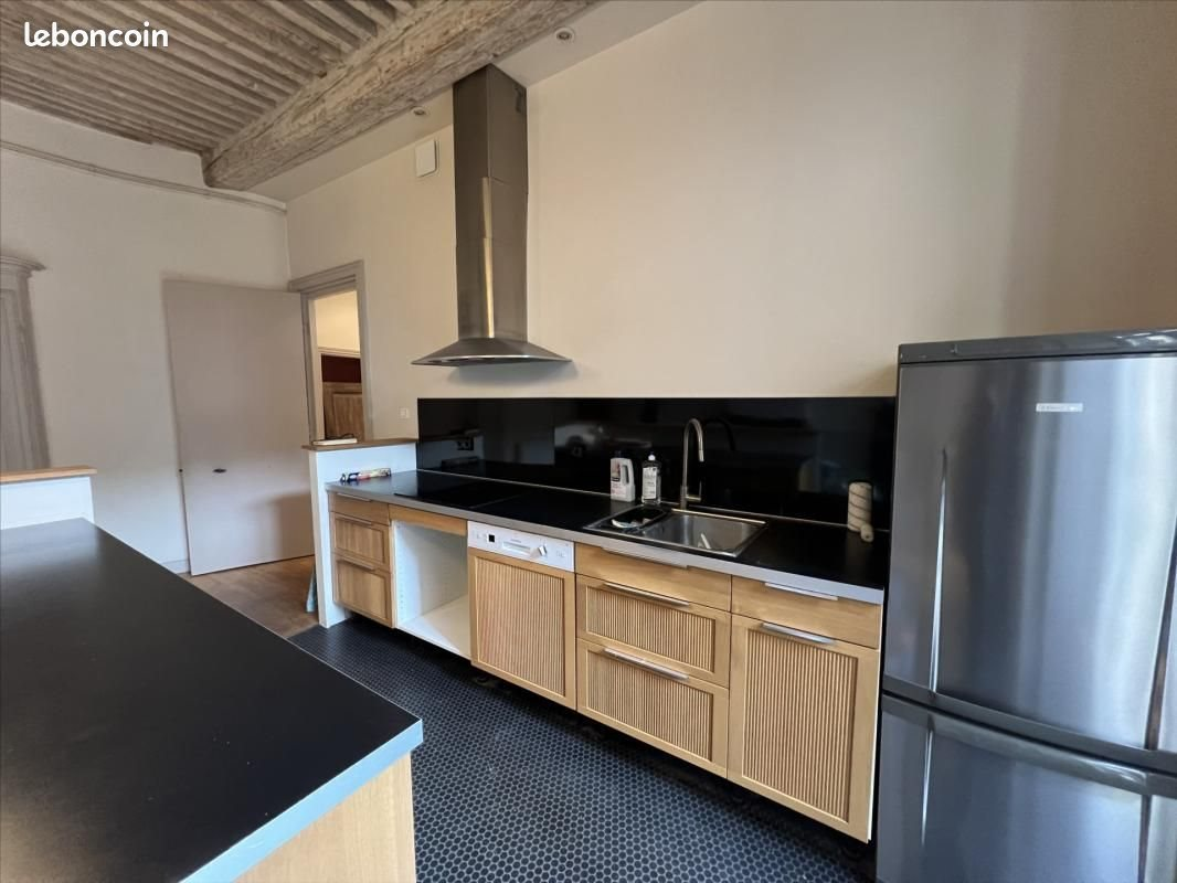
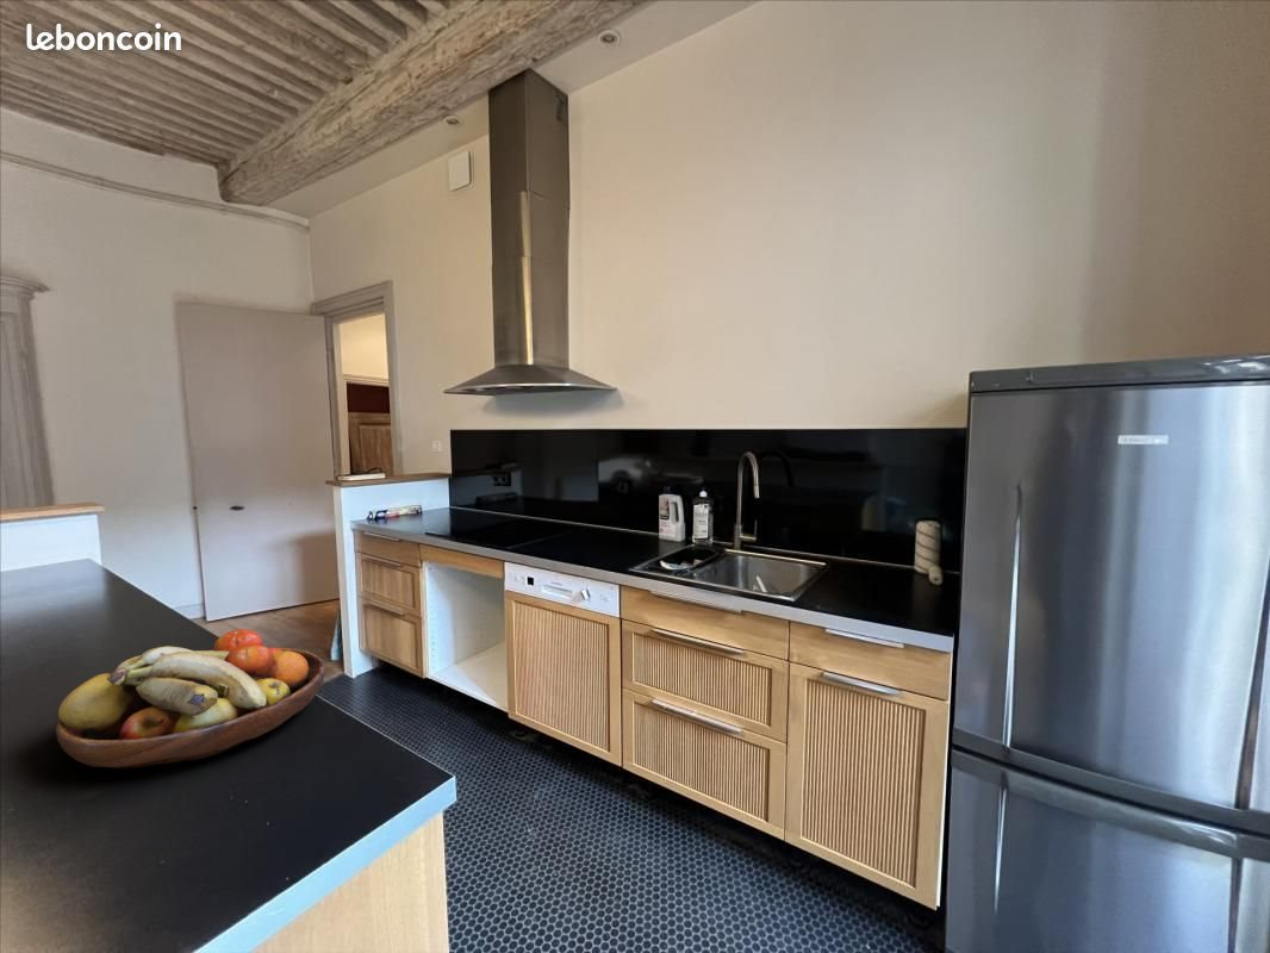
+ fruit bowl [55,628,326,770]
